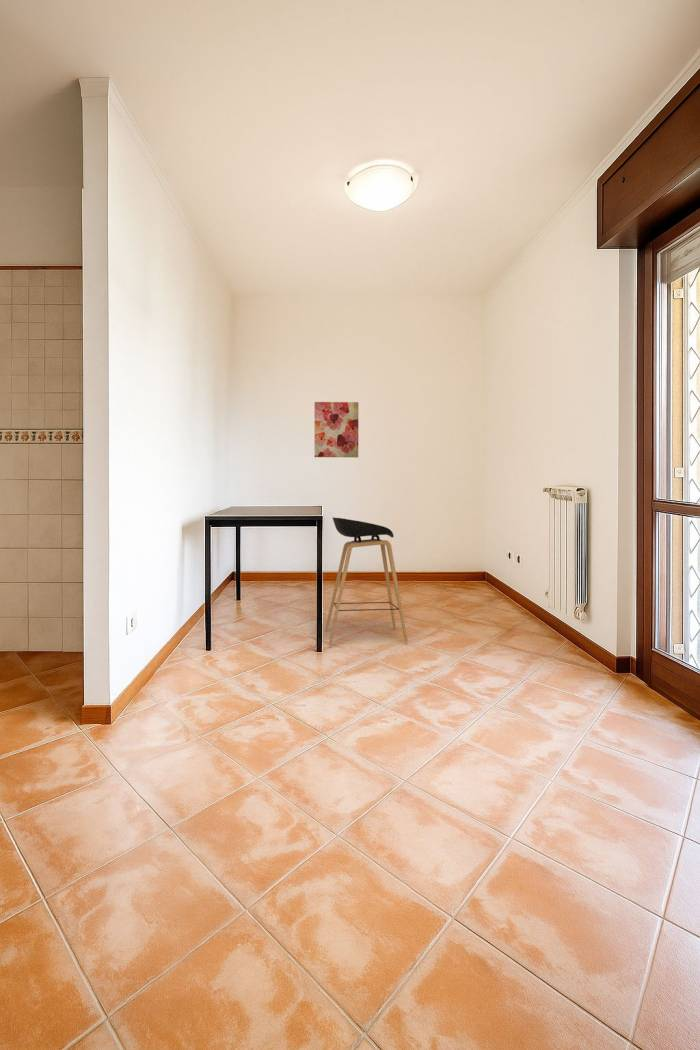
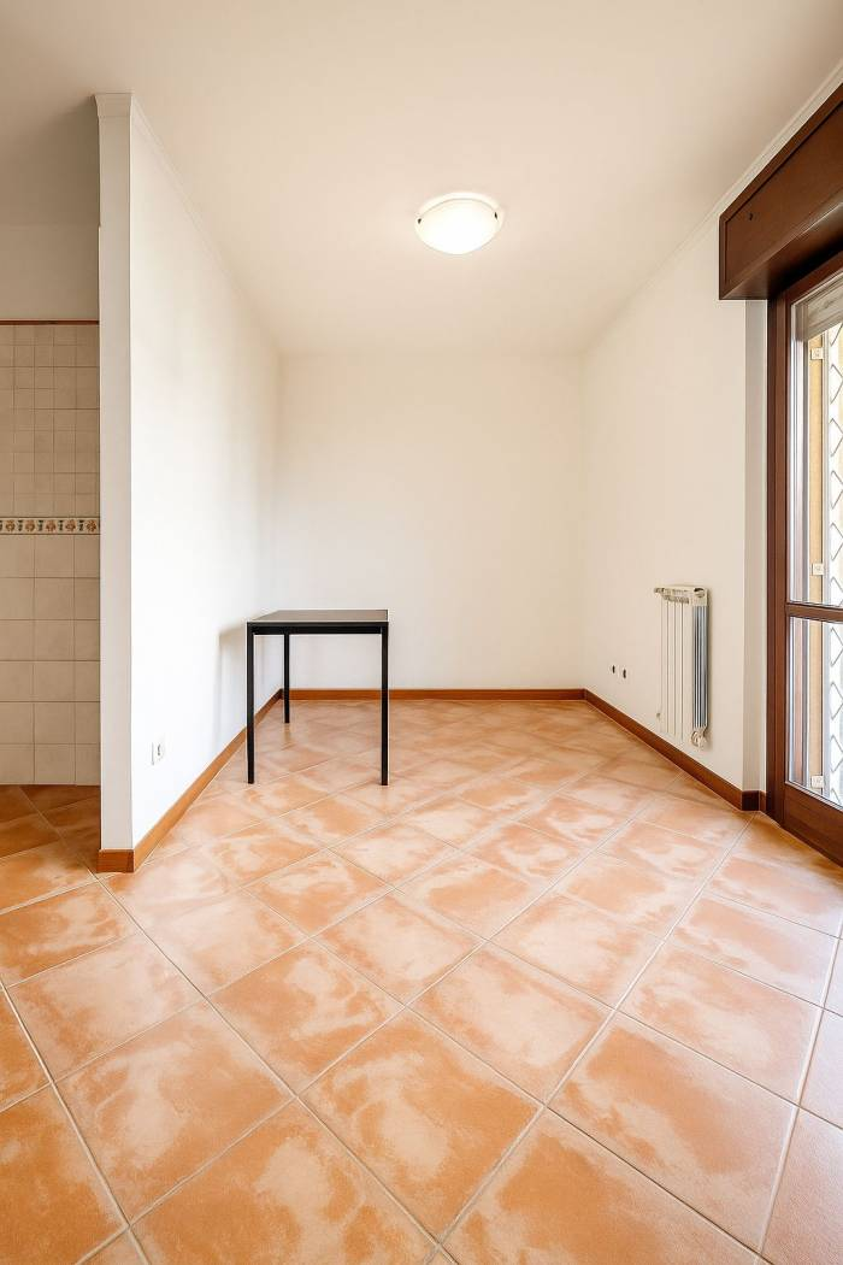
- wall art [314,401,359,458]
- stool [324,516,409,646]
